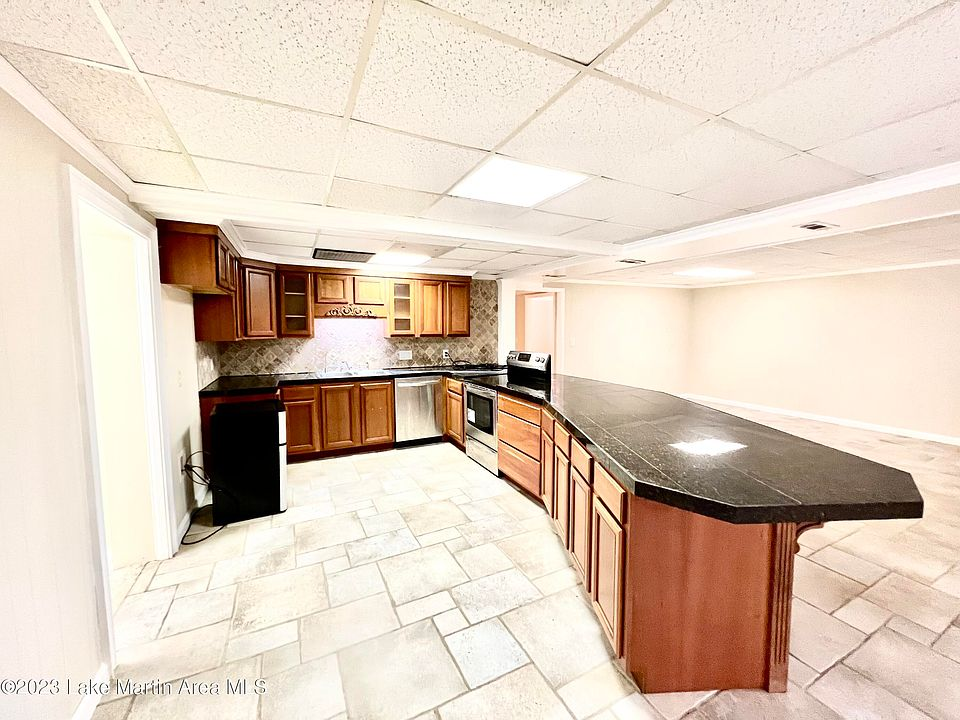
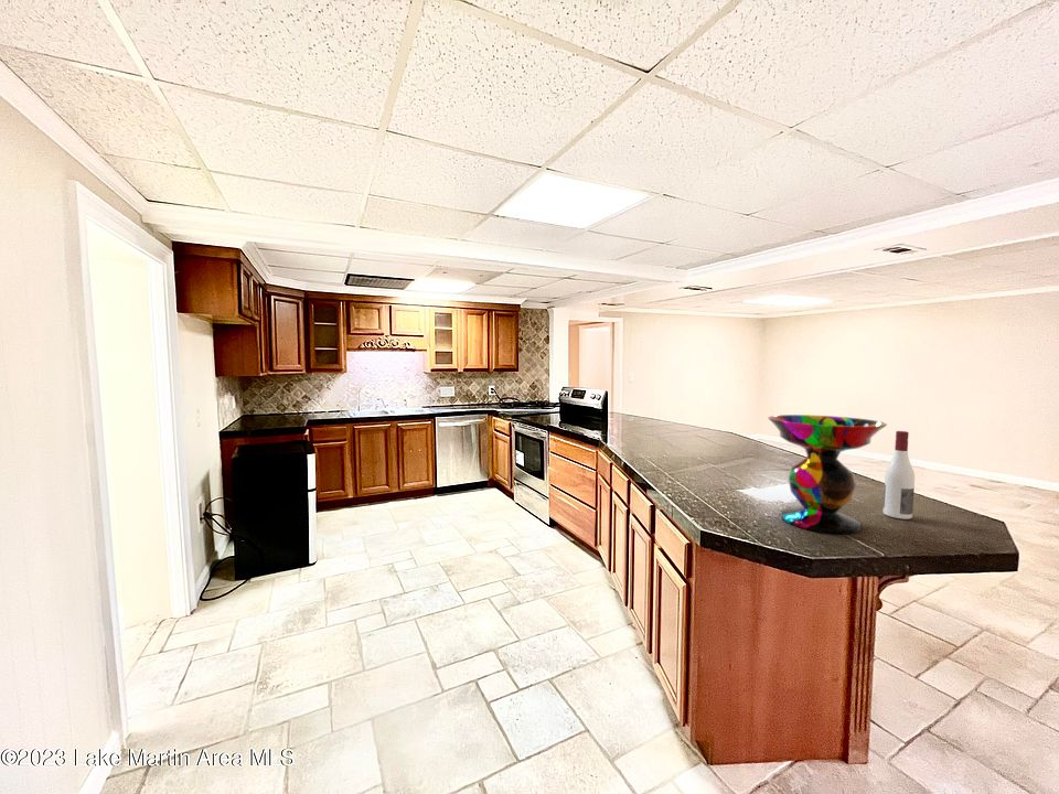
+ decorative bowl [767,414,888,535]
+ alcohol [882,430,916,521]
